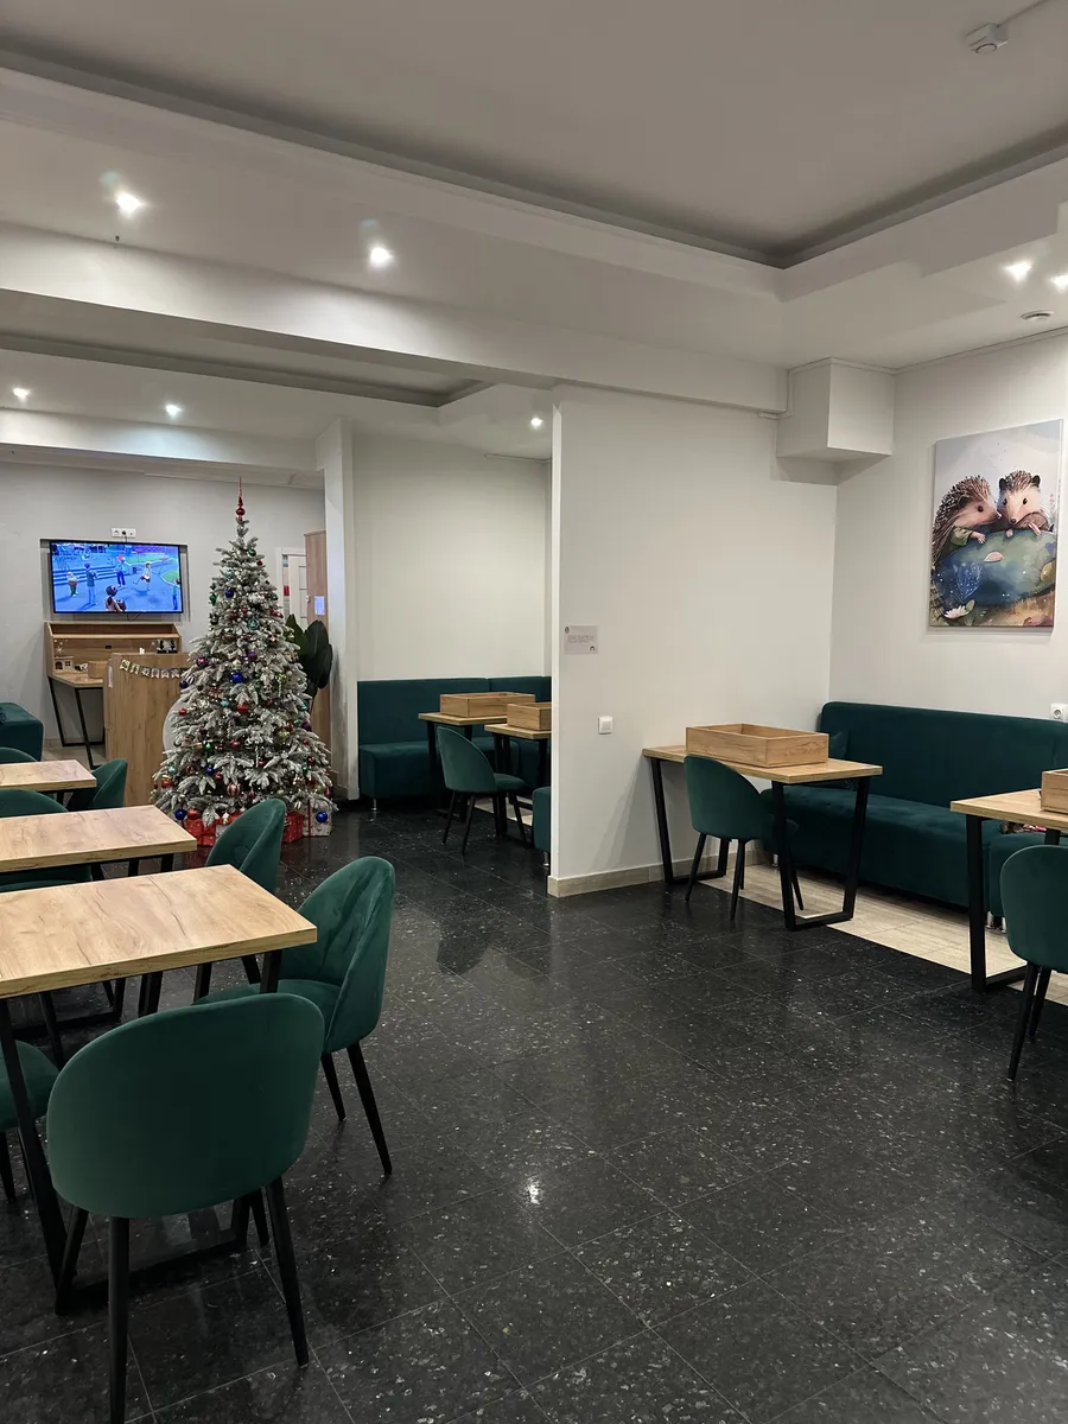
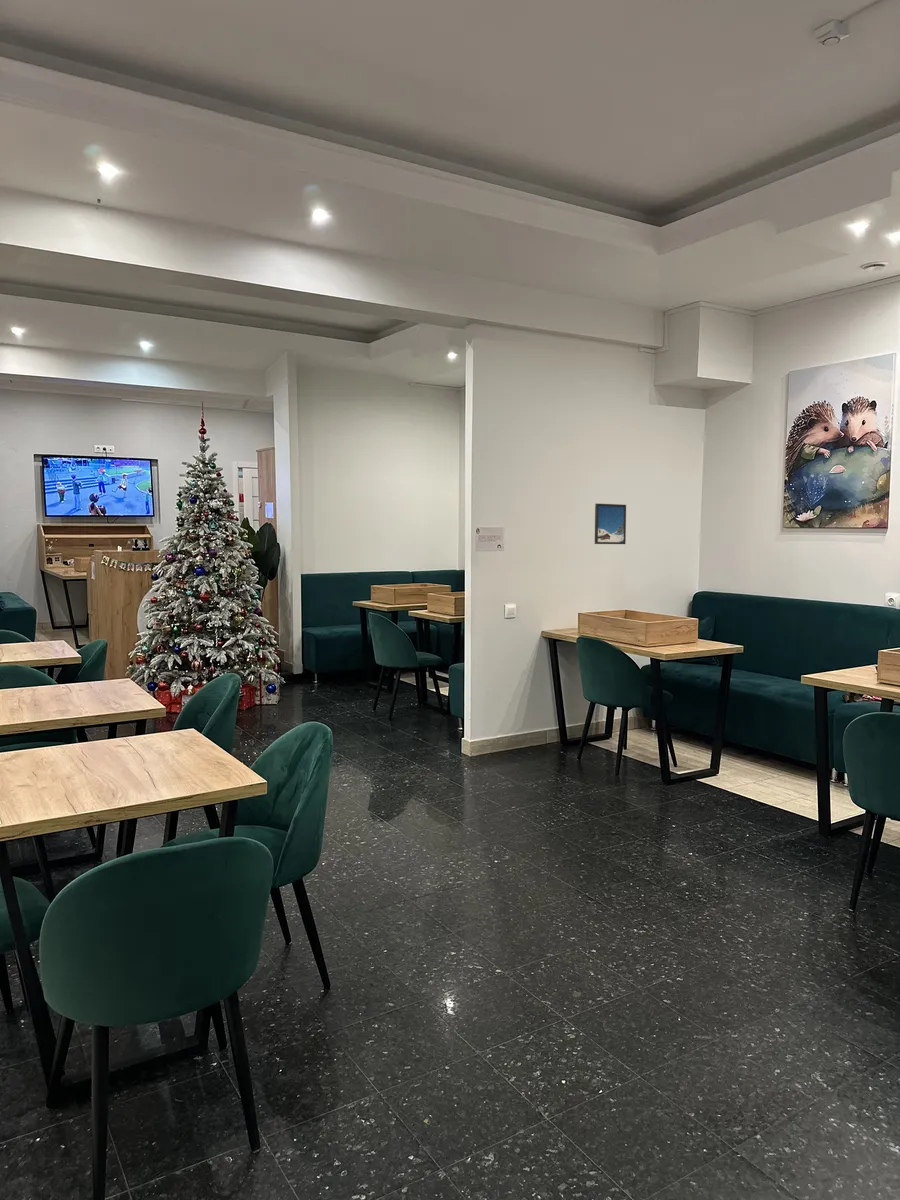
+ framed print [594,503,627,545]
